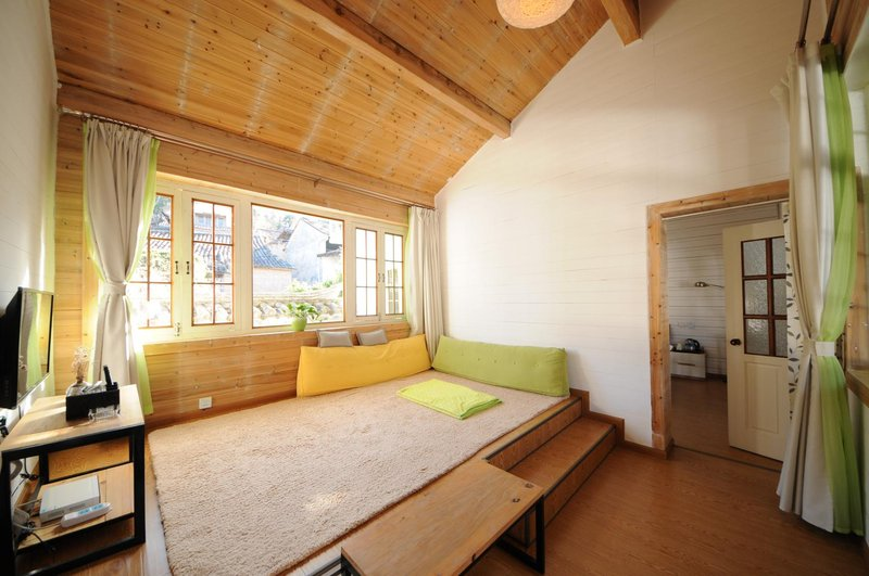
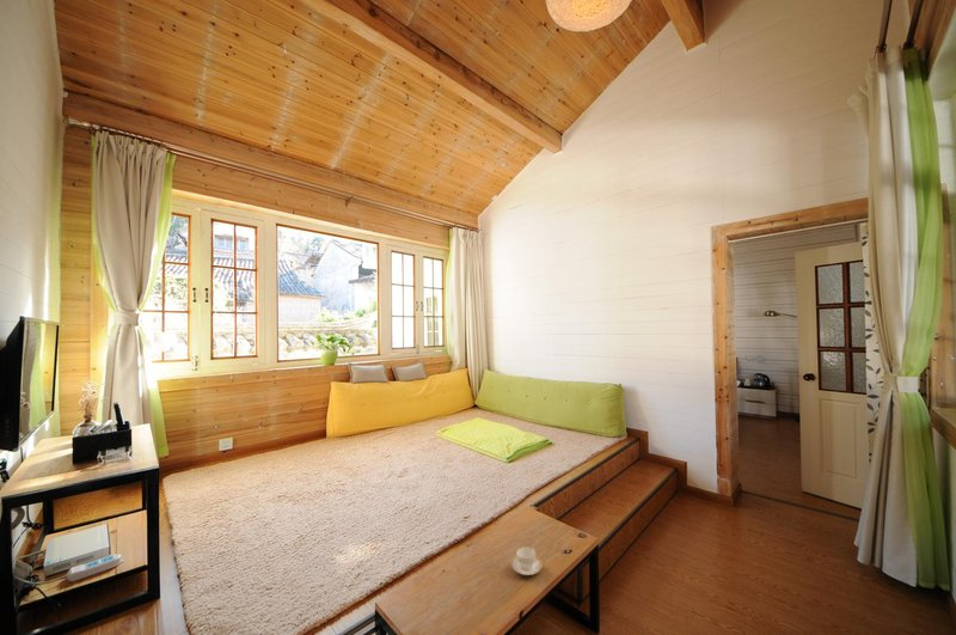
+ teacup [510,547,543,576]
